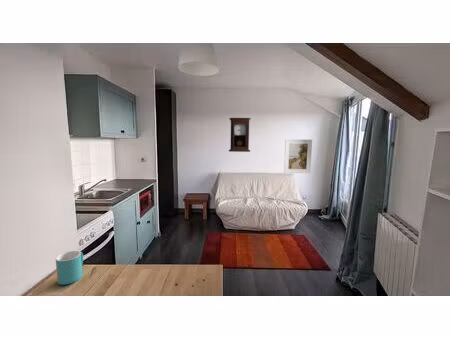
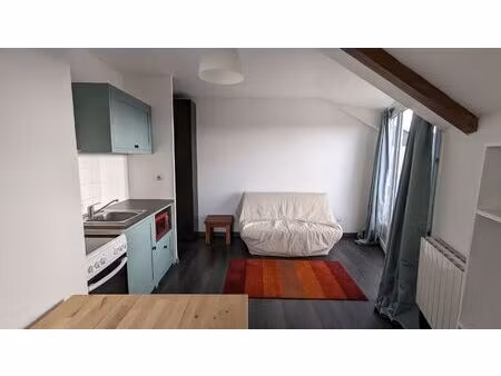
- mug [55,250,84,286]
- pendulum clock [228,117,252,153]
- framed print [283,138,313,174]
